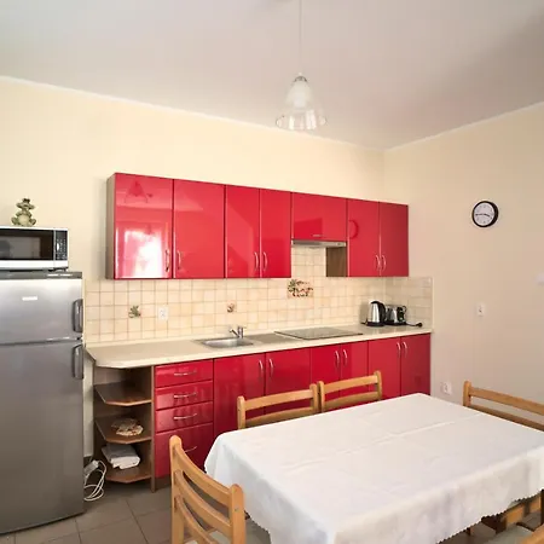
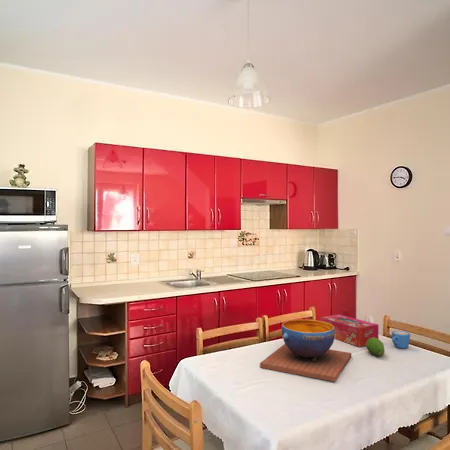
+ tissue box [320,314,380,348]
+ decorative bowl [259,319,352,382]
+ mug [391,330,411,349]
+ fruit [365,338,386,357]
